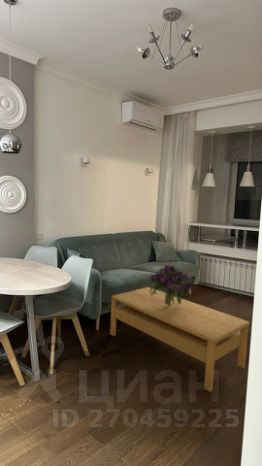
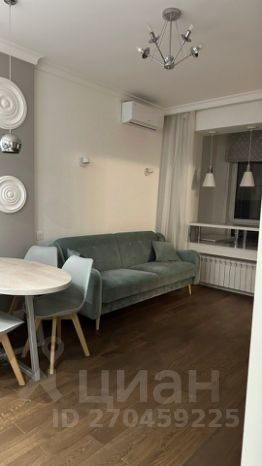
- coffee table [109,286,250,393]
- bouquet [149,264,196,306]
